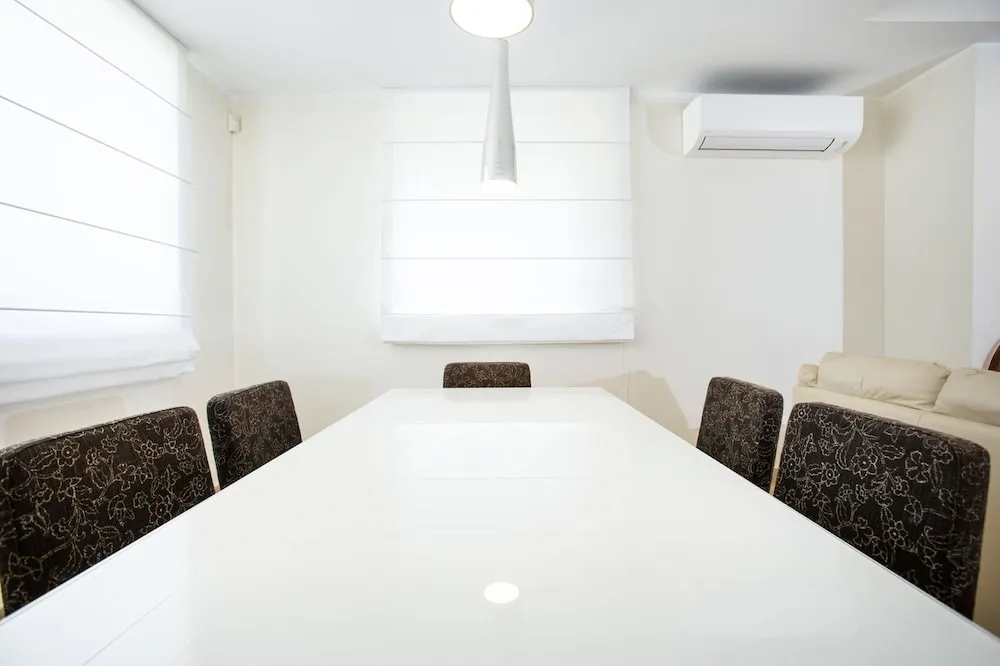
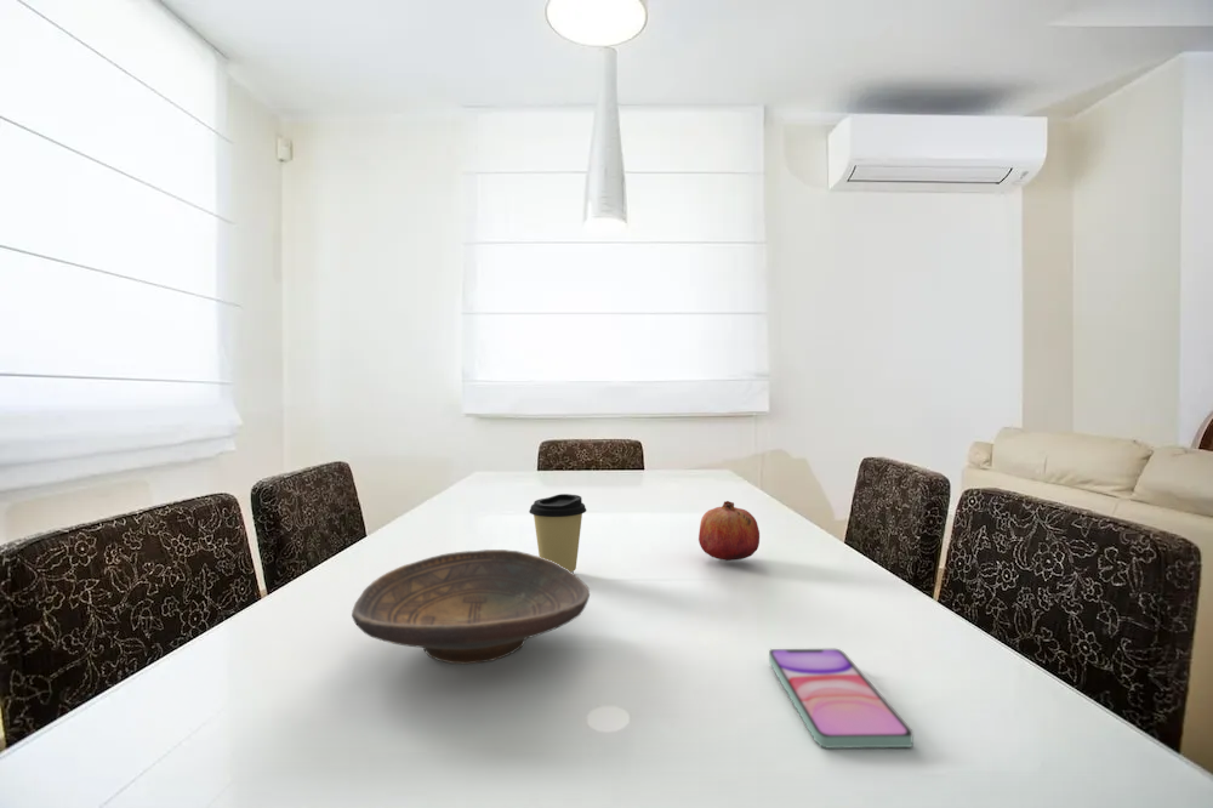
+ smartphone [768,648,915,750]
+ decorative bowl [351,548,591,665]
+ fruit [697,500,761,562]
+ coffee cup [528,493,587,574]
